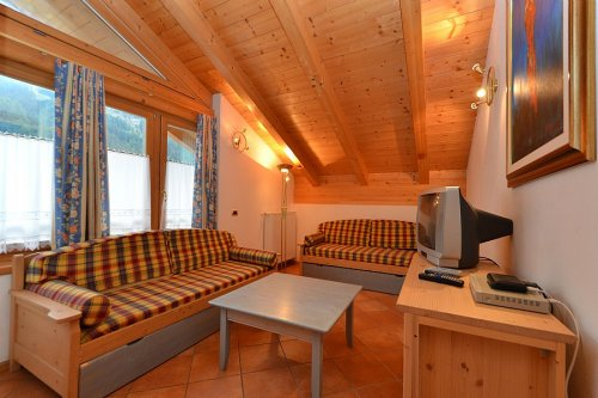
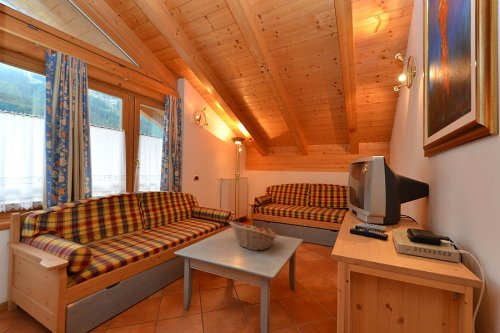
+ fruit basket [228,221,278,251]
